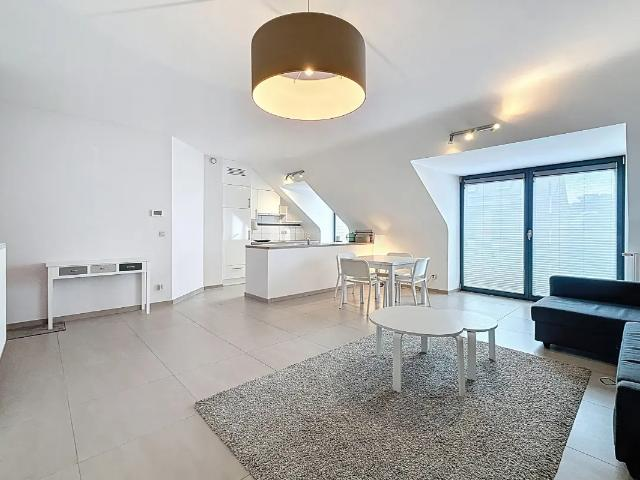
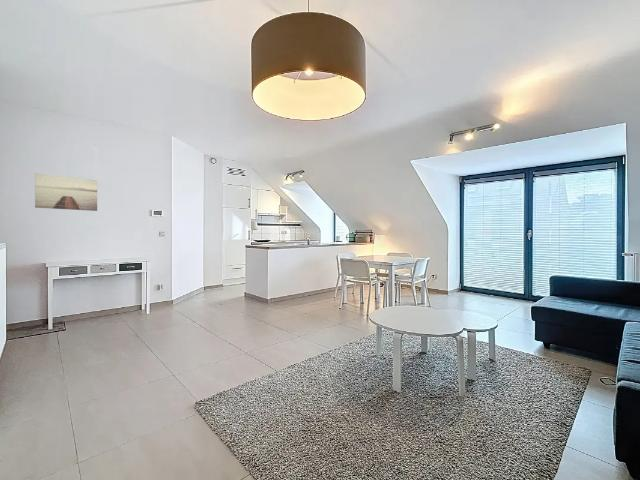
+ wall art [34,172,98,212]
